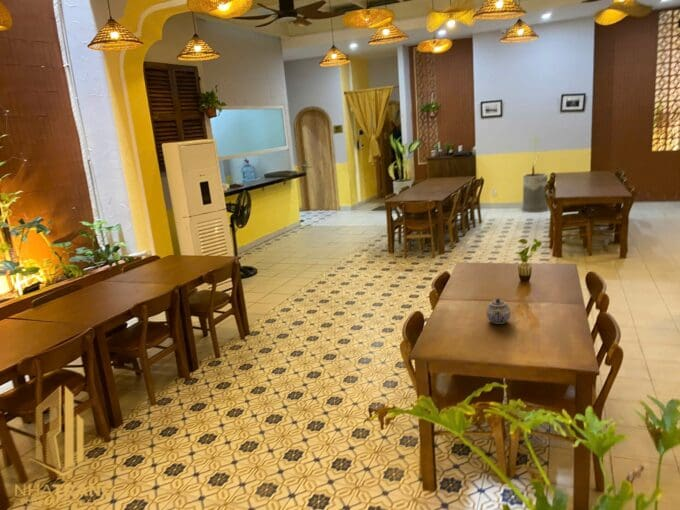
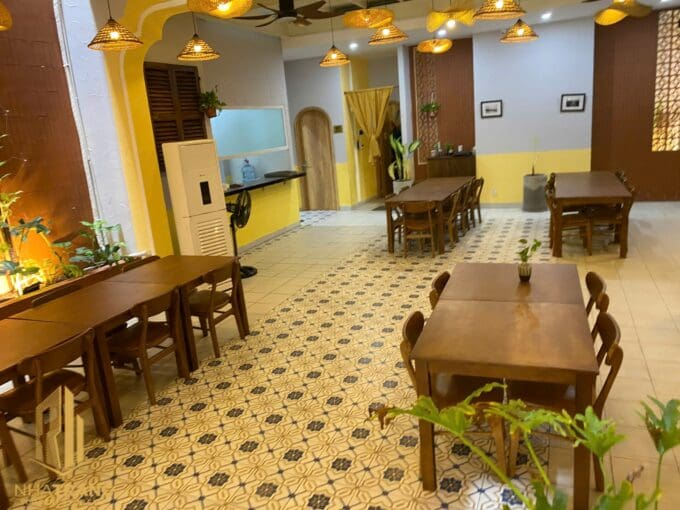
- teapot [485,297,512,325]
